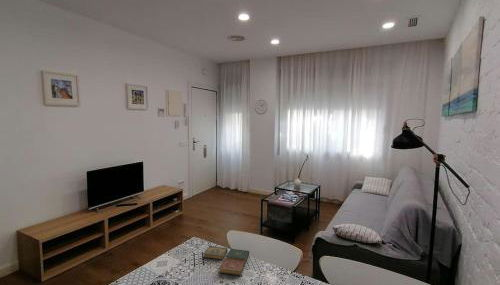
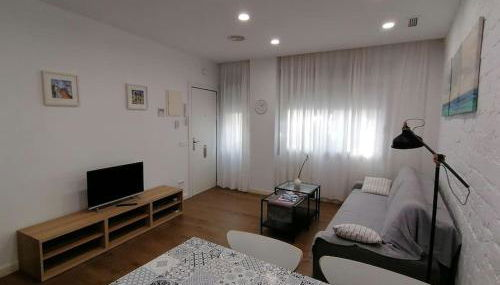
- book [202,245,250,276]
